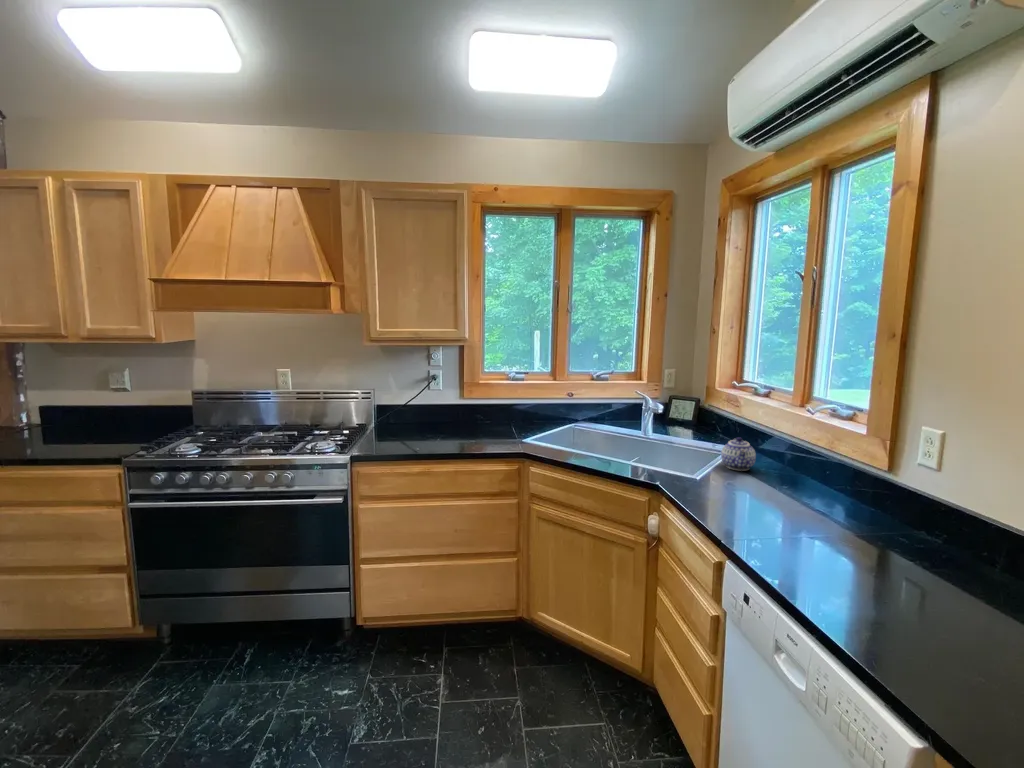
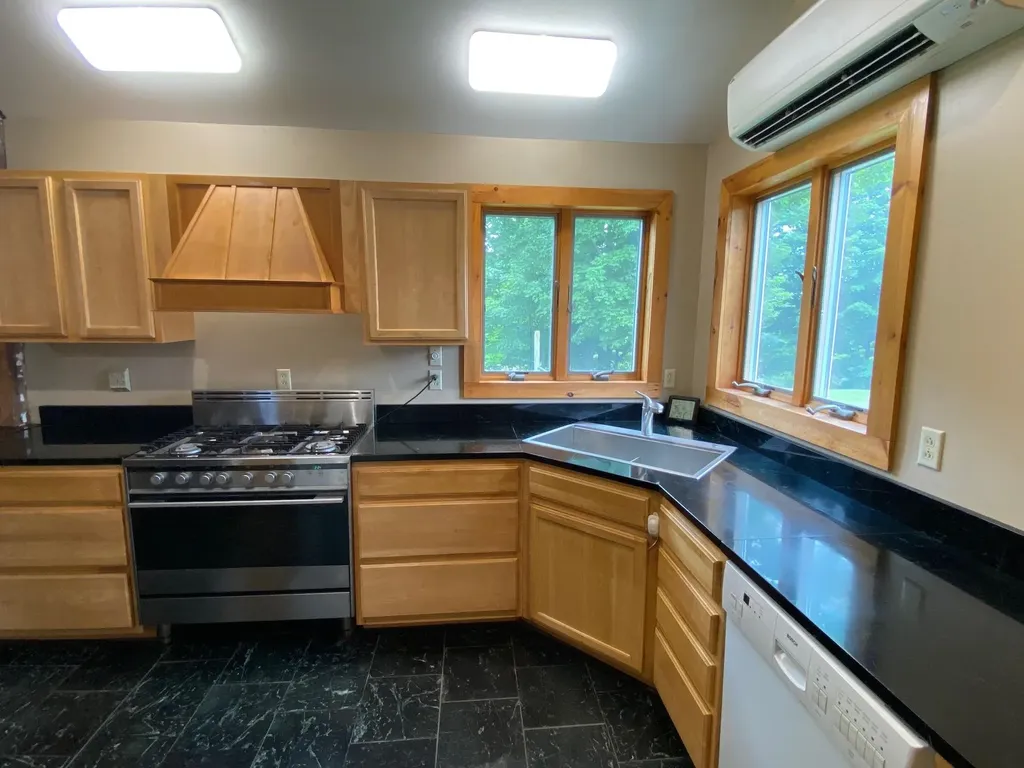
- teapot [720,436,757,472]
